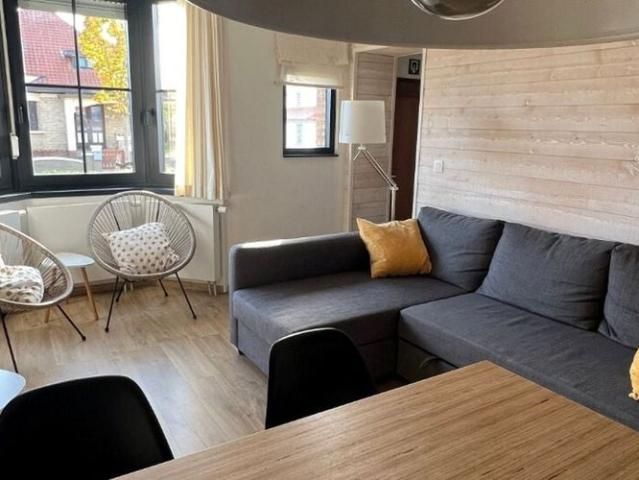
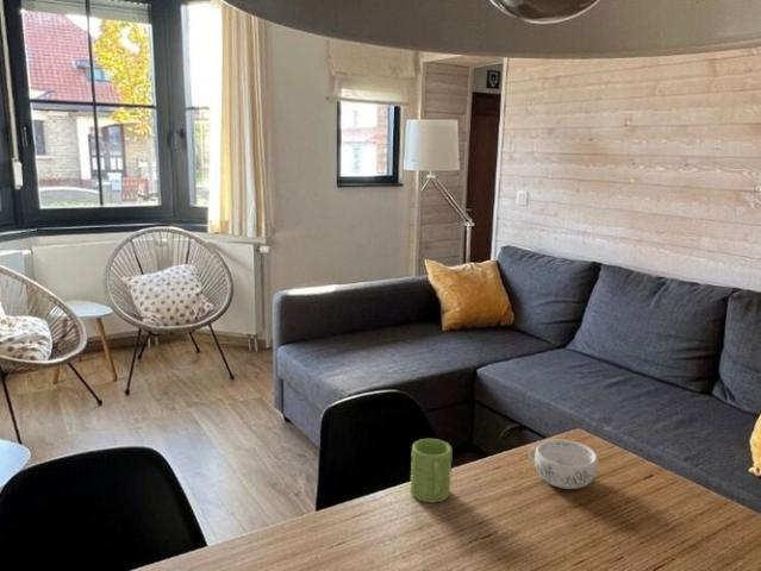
+ mug [410,438,454,504]
+ decorative bowl [526,439,599,490]
